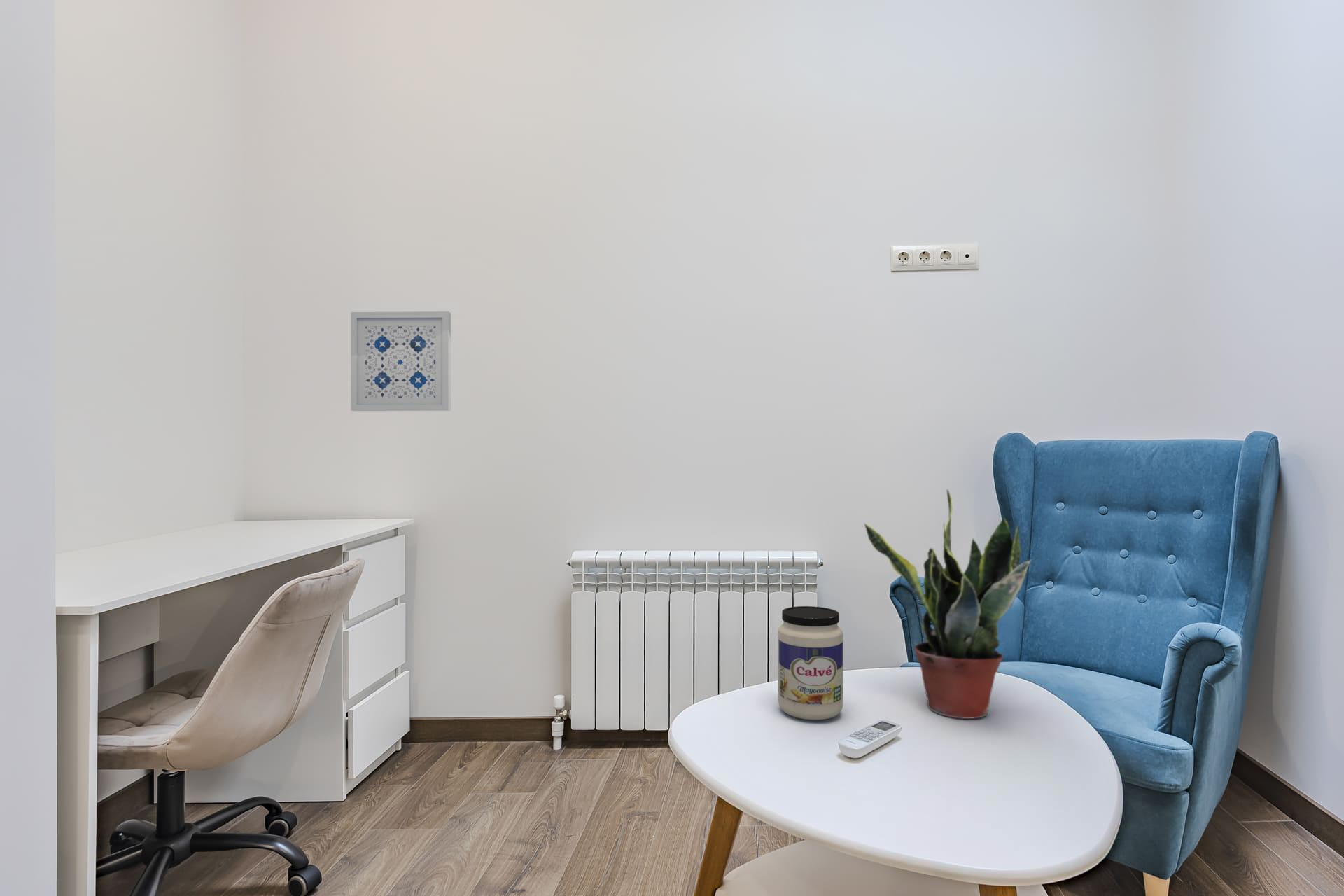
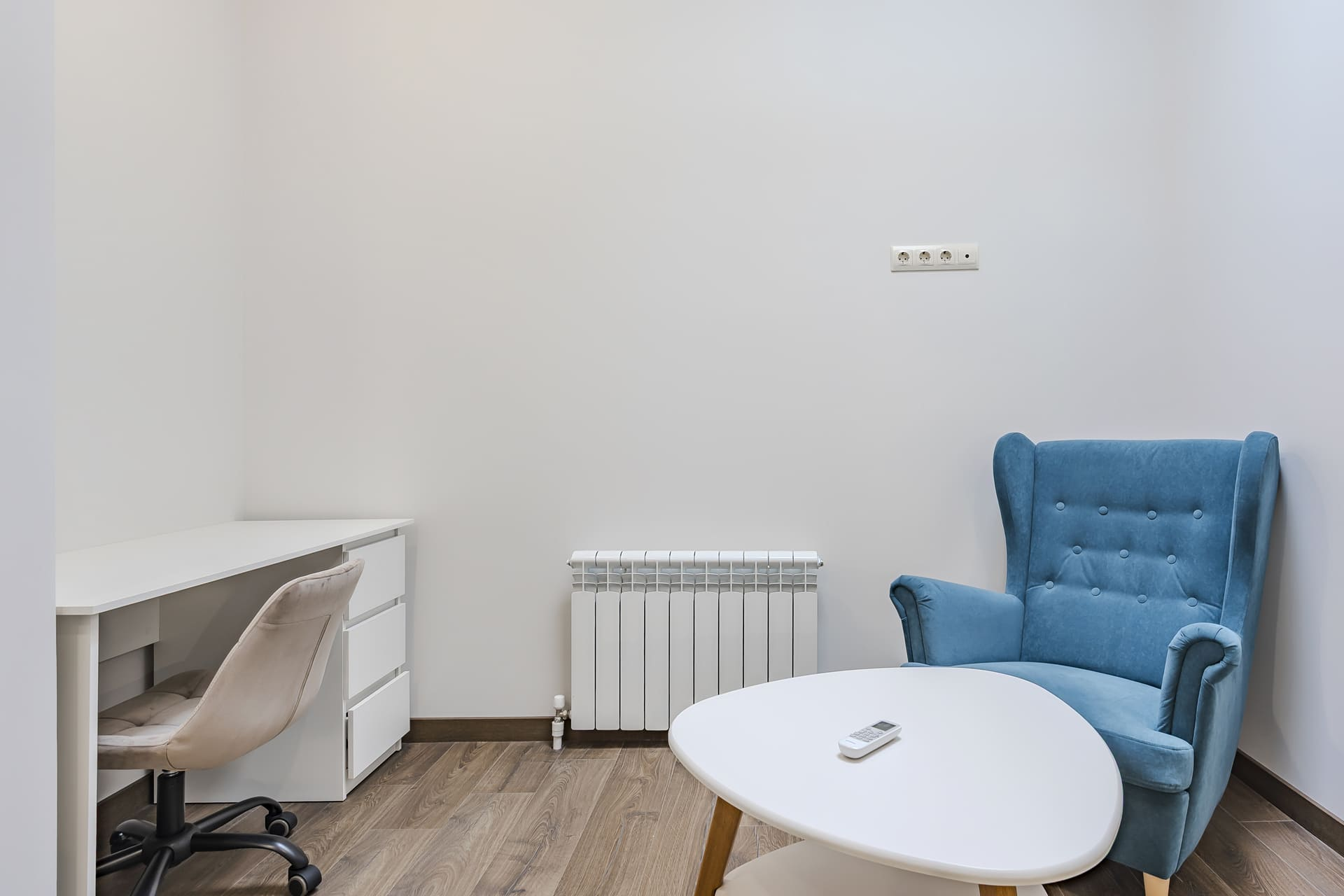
- potted plant [864,489,1033,720]
- wall art [350,311,451,412]
- jar [777,605,844,721]
